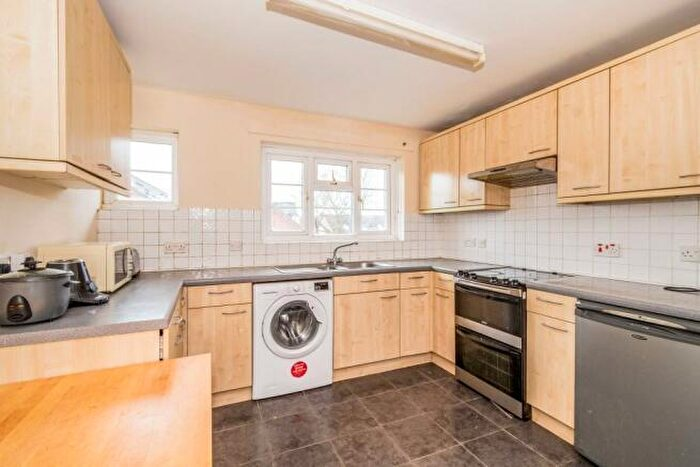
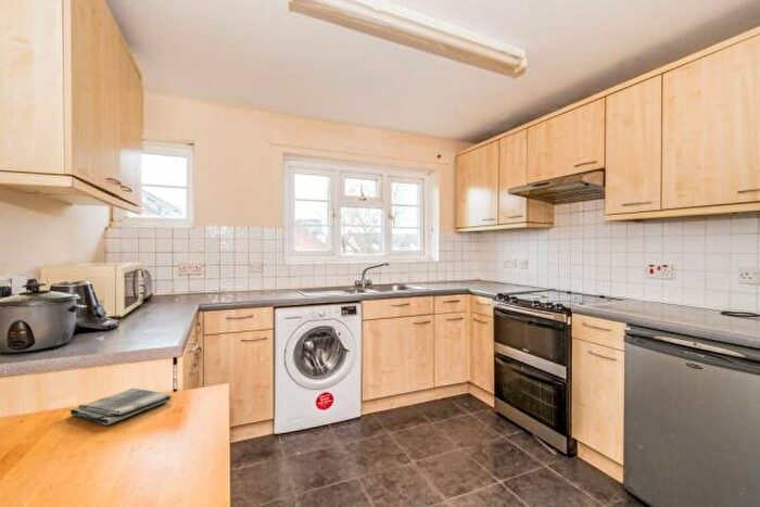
+ dish towel [68,388,173,426]
